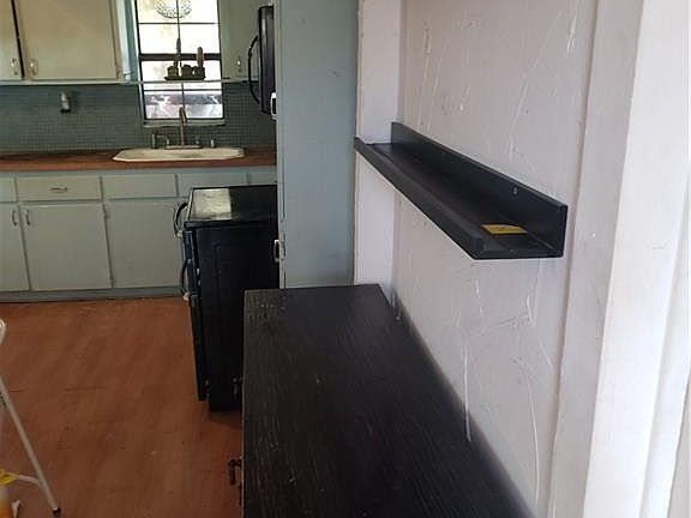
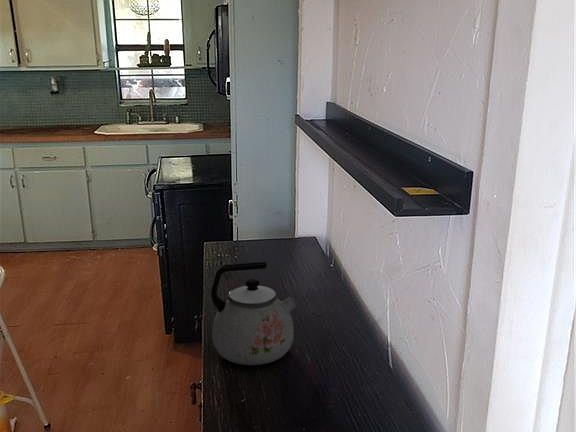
+ kettle [210,261,297,366]
